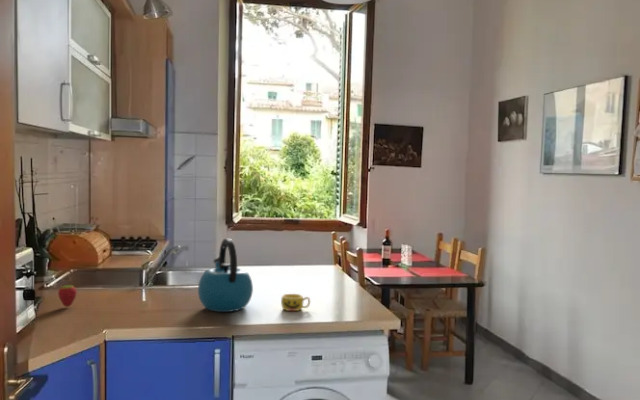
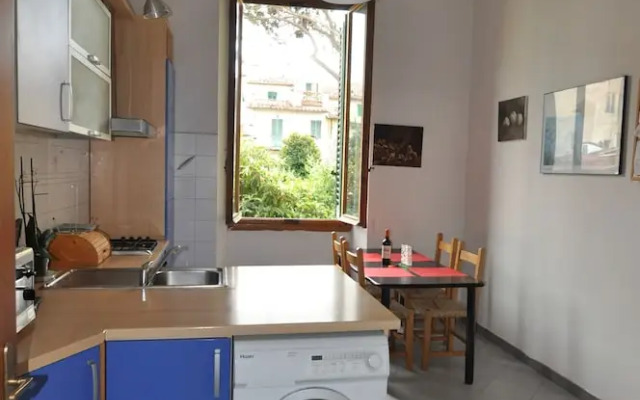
- fruit [57,283,78,308]
- kettle [197,238,254,313]
- cup [280,293,311,312]
